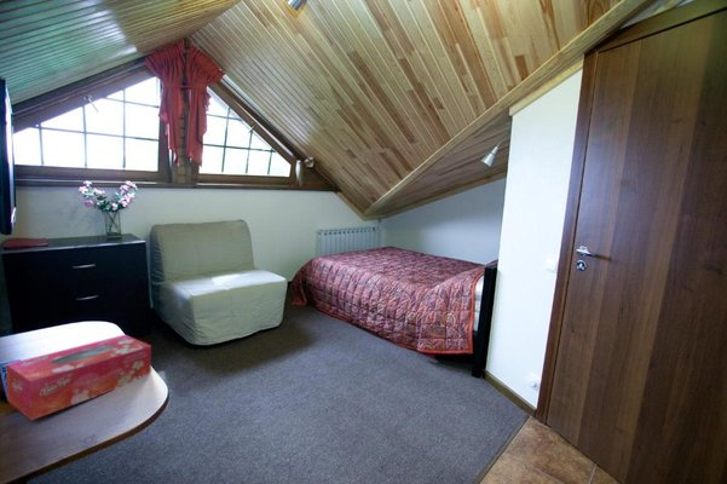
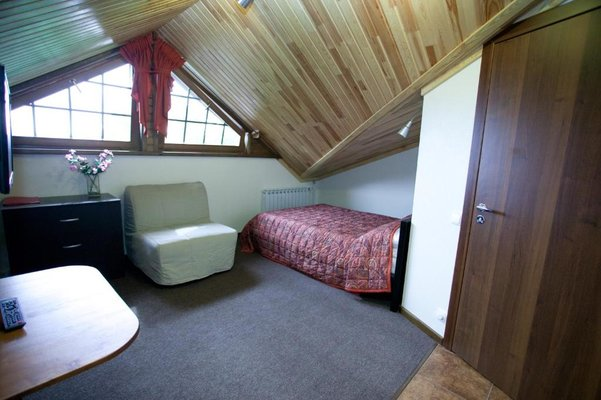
- tissue box [5,334,152,421]
